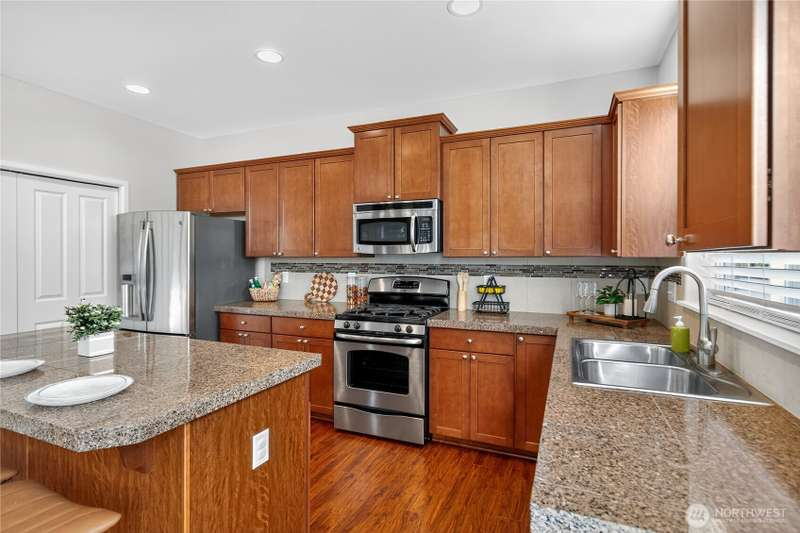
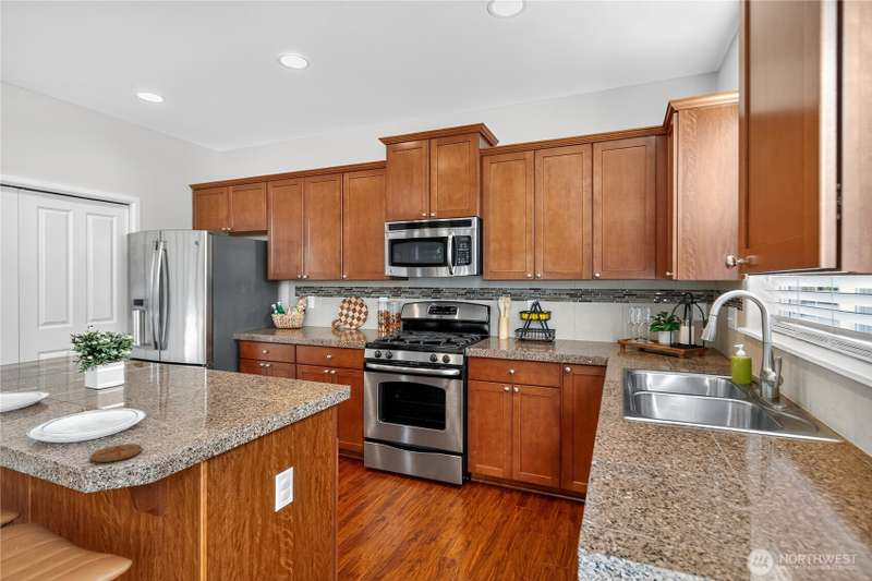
+ coaster [89,443,144,463]
